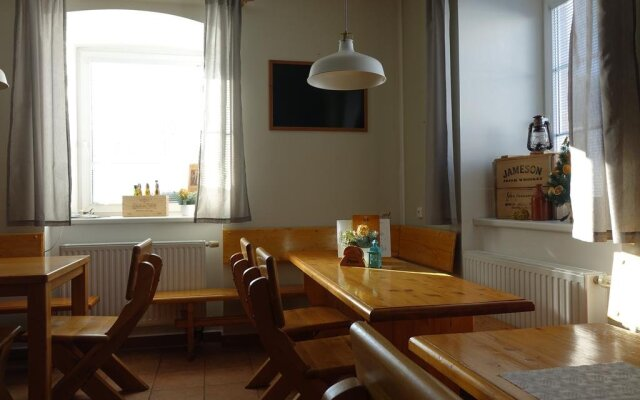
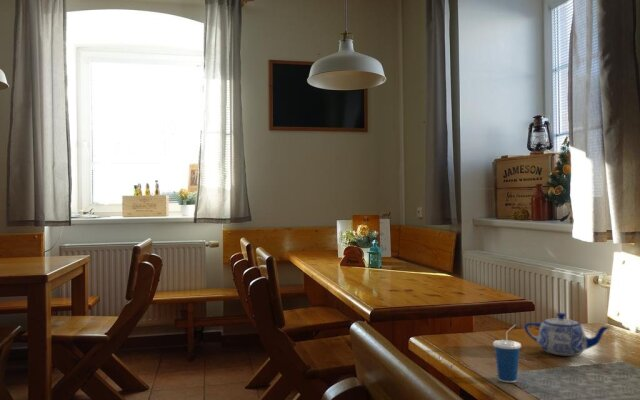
+ teapot [524,312,611,357]
+ cup [492,323,522,383]
